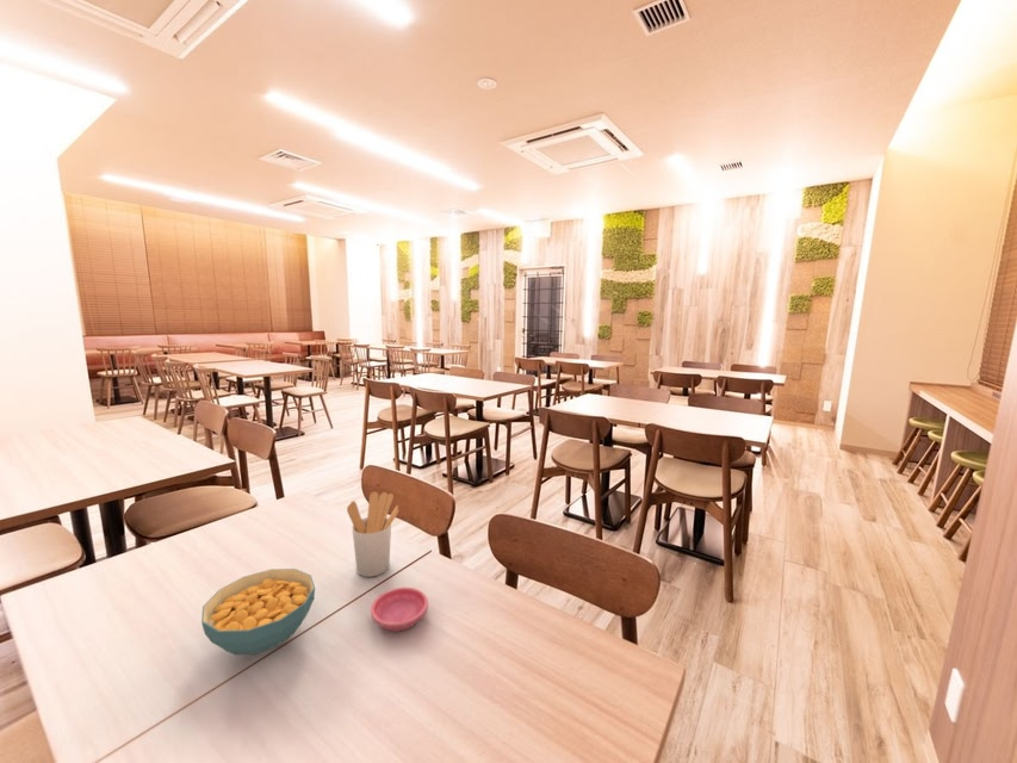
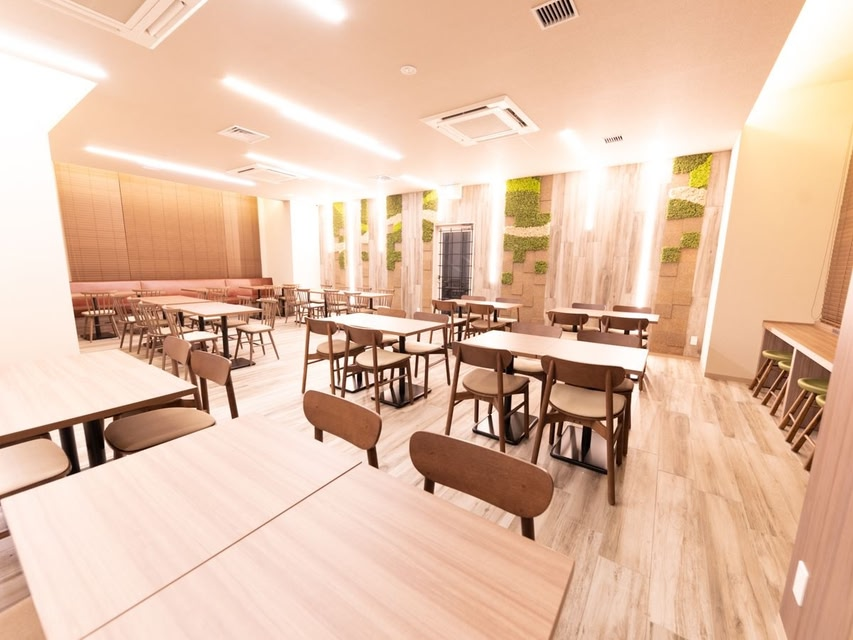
- cereal bowl [200,567,316,656]
- utensil holder [346,490,399,578]
- saucer [370,587,429,633]
